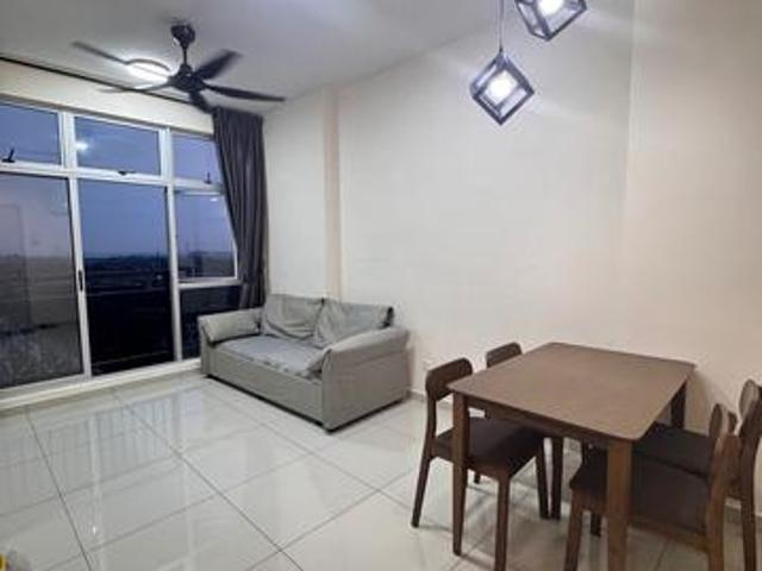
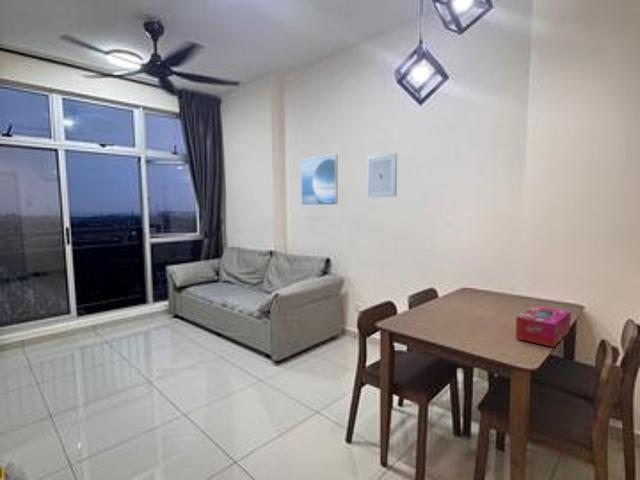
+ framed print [300,153,339,206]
+ wall art [366,152,398,198]
+ tissue box [515,304,572,348]
